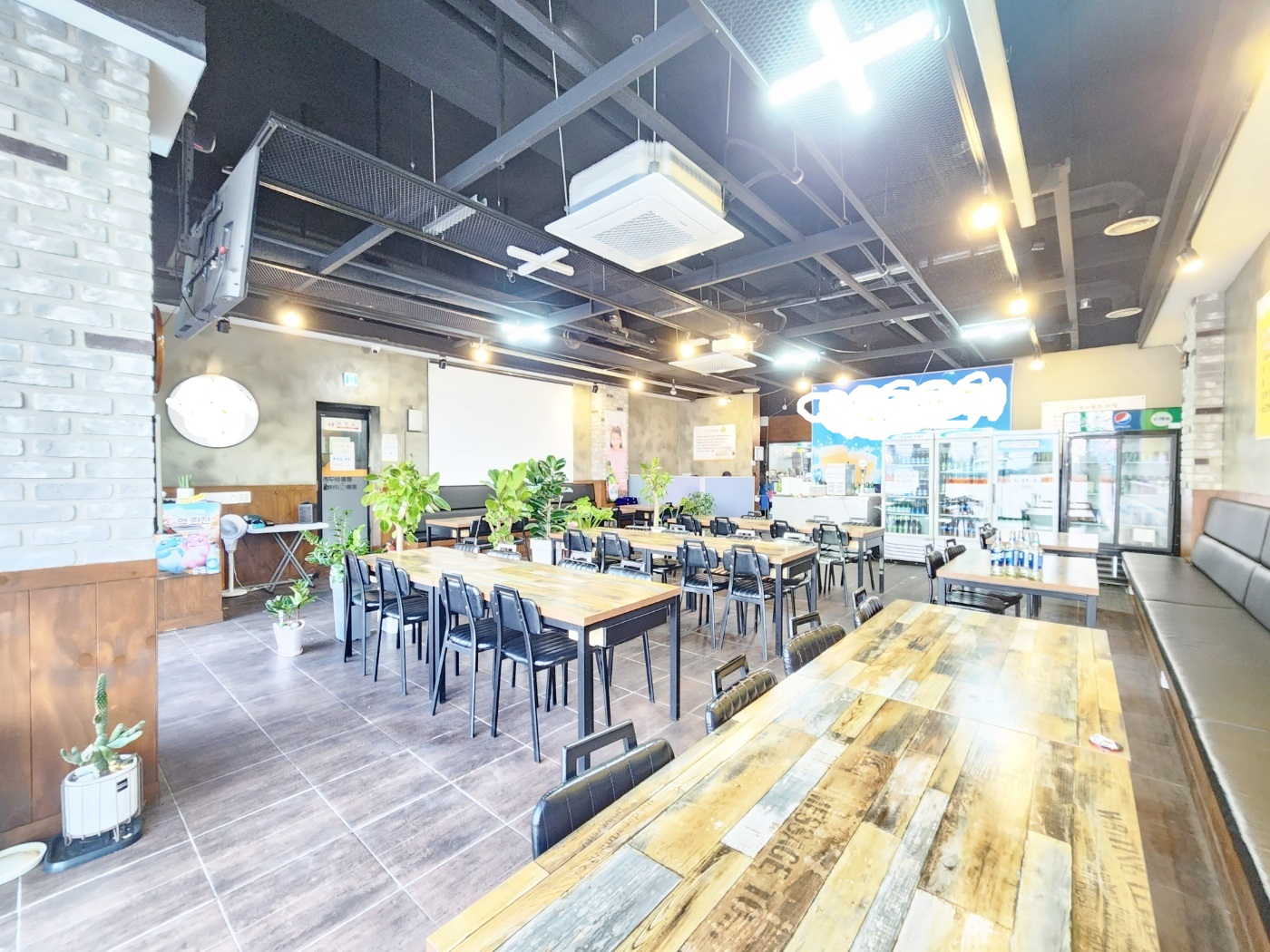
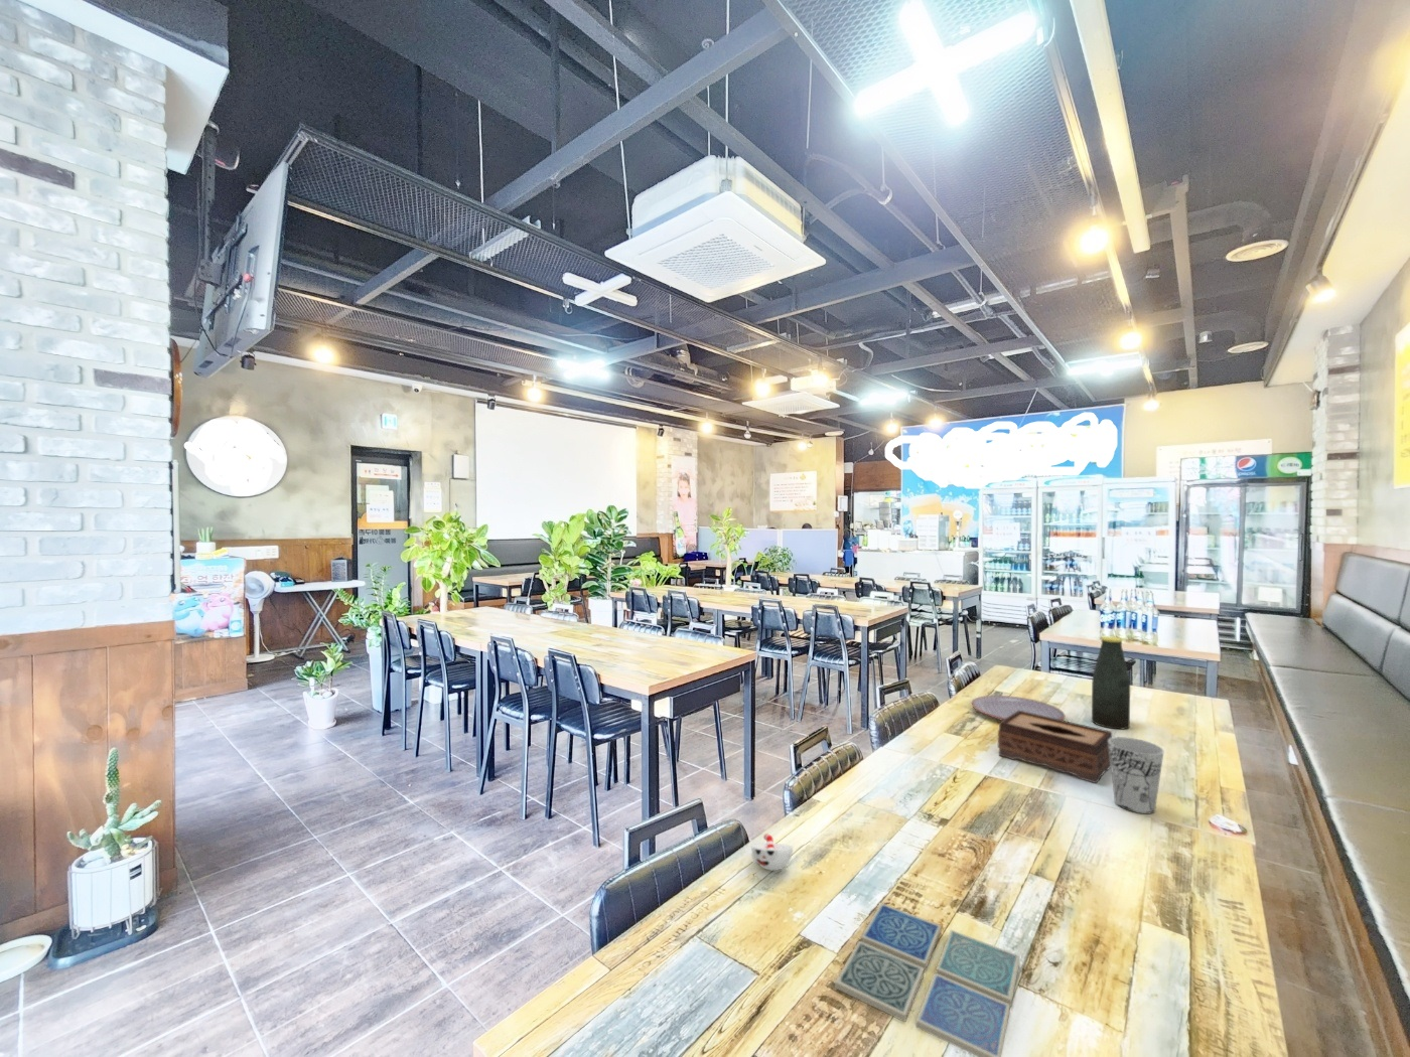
+ tissue box [997,711,1112,784]
+ bottle [1090,635,1131,729]
+ cup [751,833,794,872]
+ plate [970,695,1066,722]
+ cup [1108,736,1166,815]
+ drink coaster [834,902,1021,1057]
